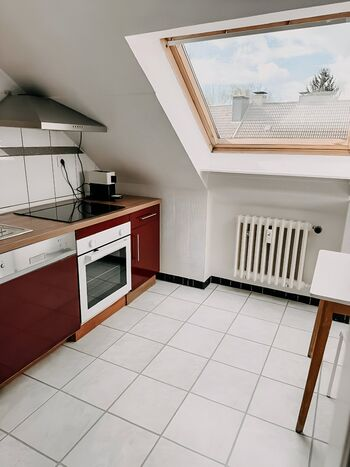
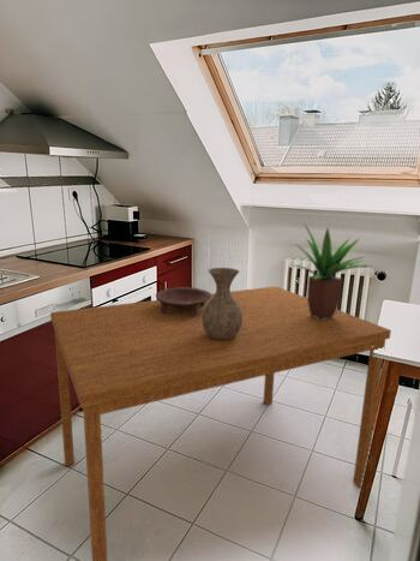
+ vase [202,267,242,340]
+ dining table [49,285,392,561]
+ bowl [155,286,212,316]
+ potted plant [294,222,372,320]
